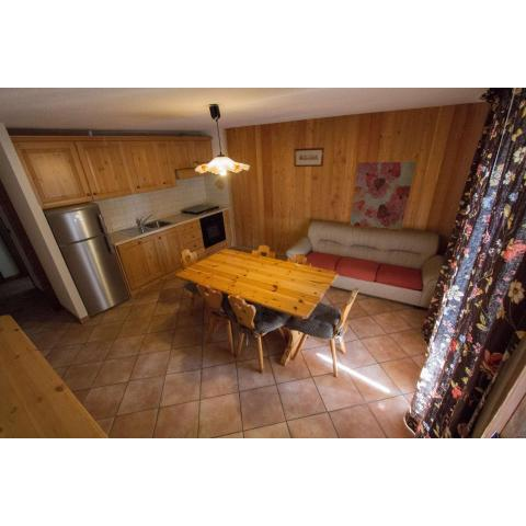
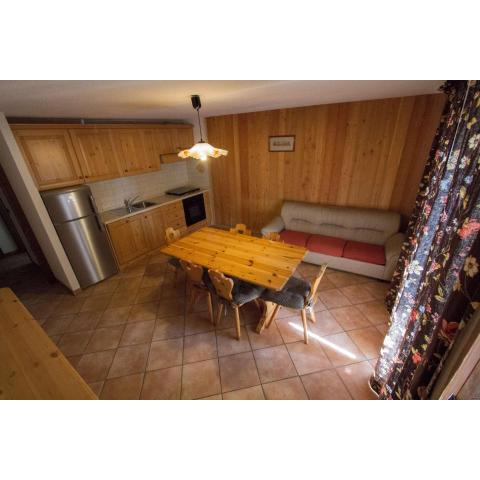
- wall art [348,161,418,231]
